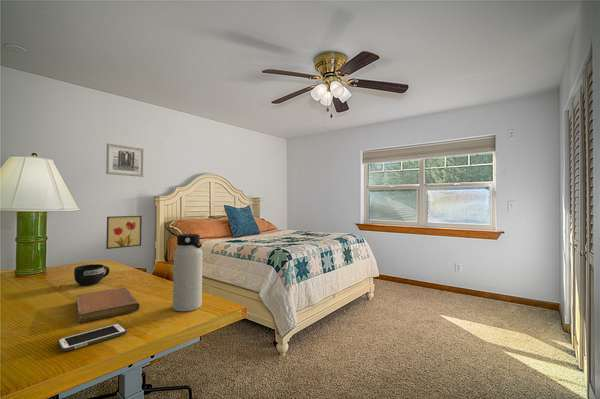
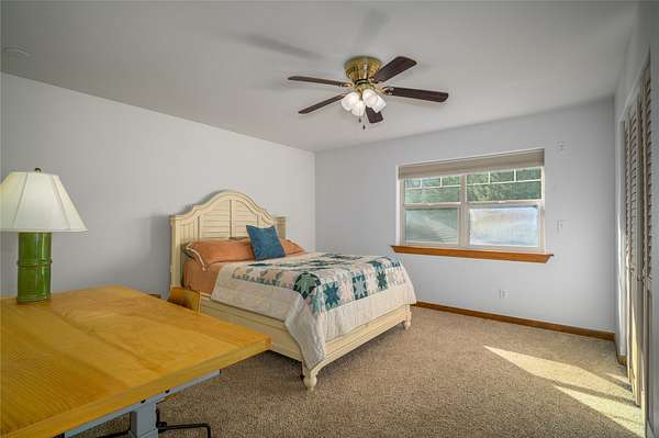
- notebook [75,286,141,323]
- water bottle [172,233,203,312]
- cell phone [56,322,128,353]
- wall art [105,143,145,178]
- mug [73,263,110,287]
- wall art [105,215,143,250]
